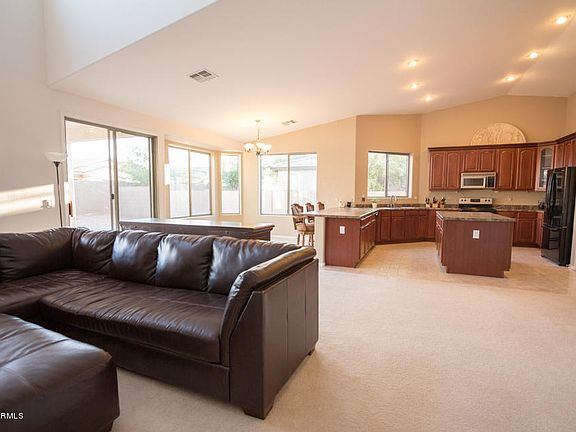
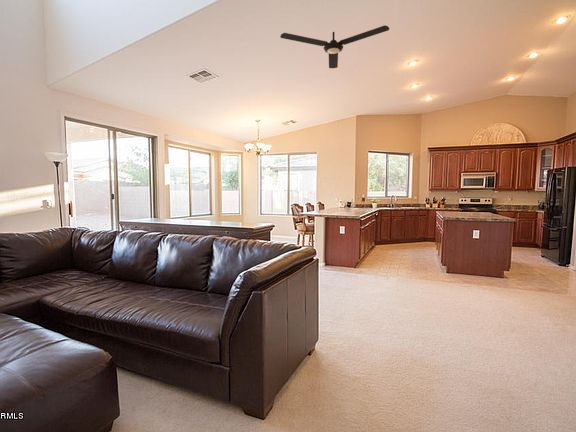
+ ceiling fan [279,24,390,69]
